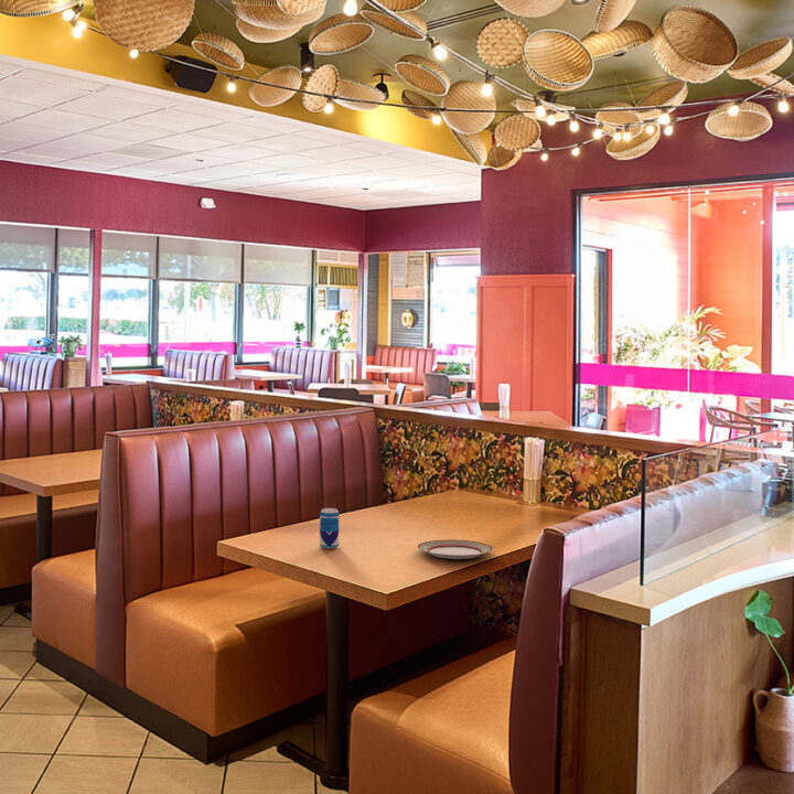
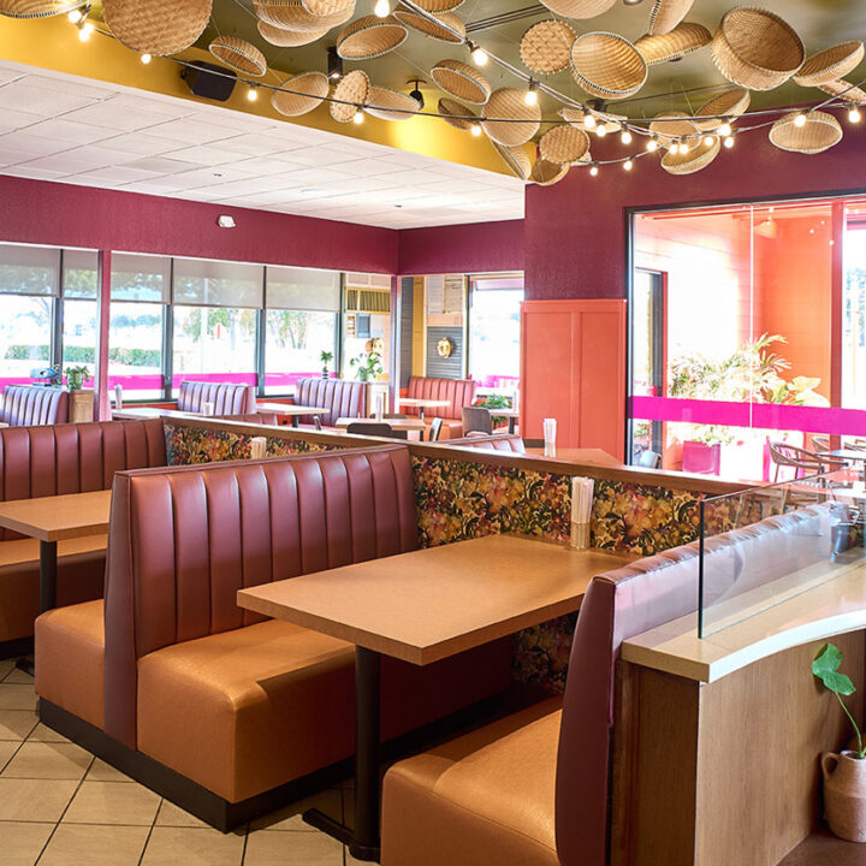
- beverage can [319,507,340,549]
- plate [417,538,494,560]
